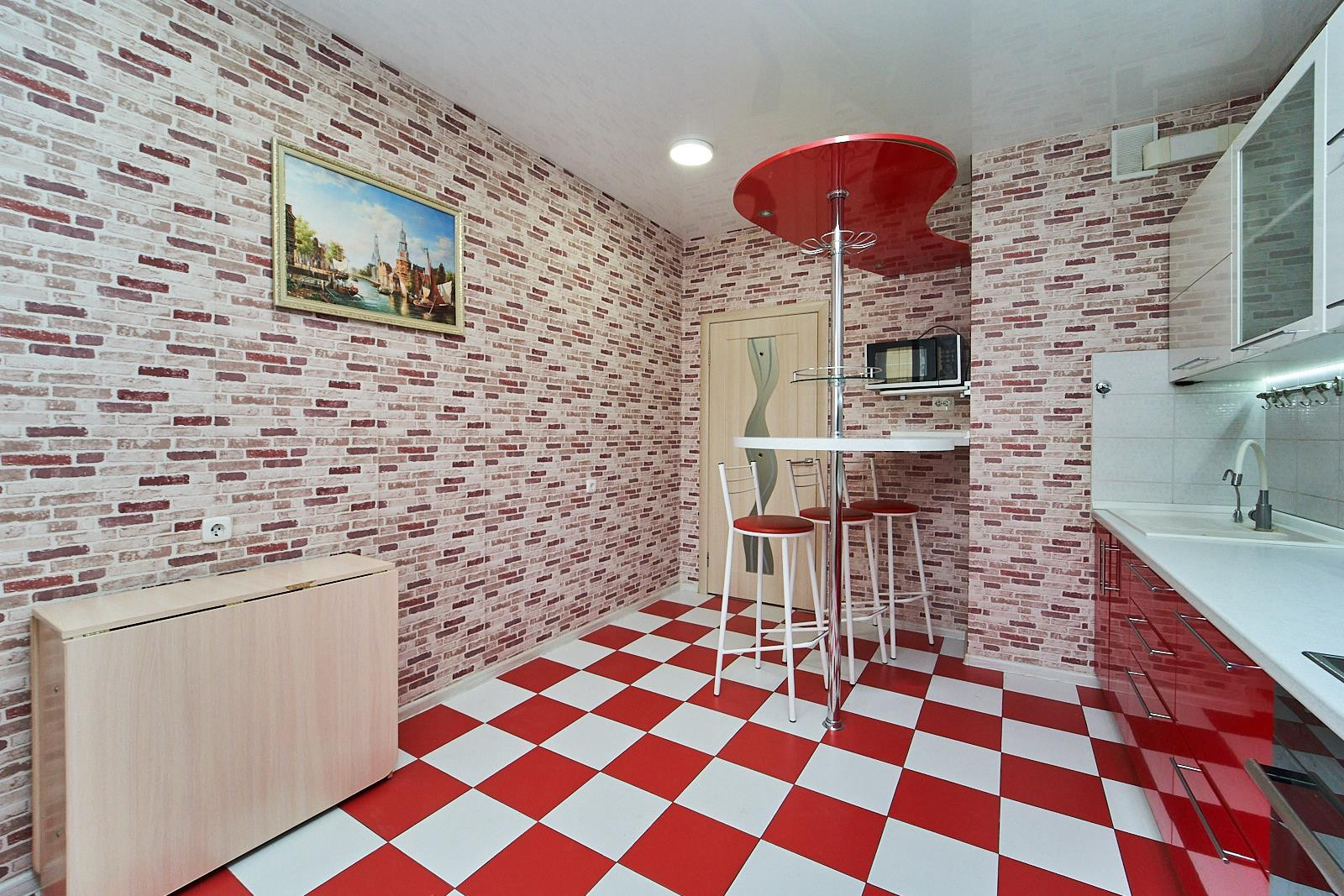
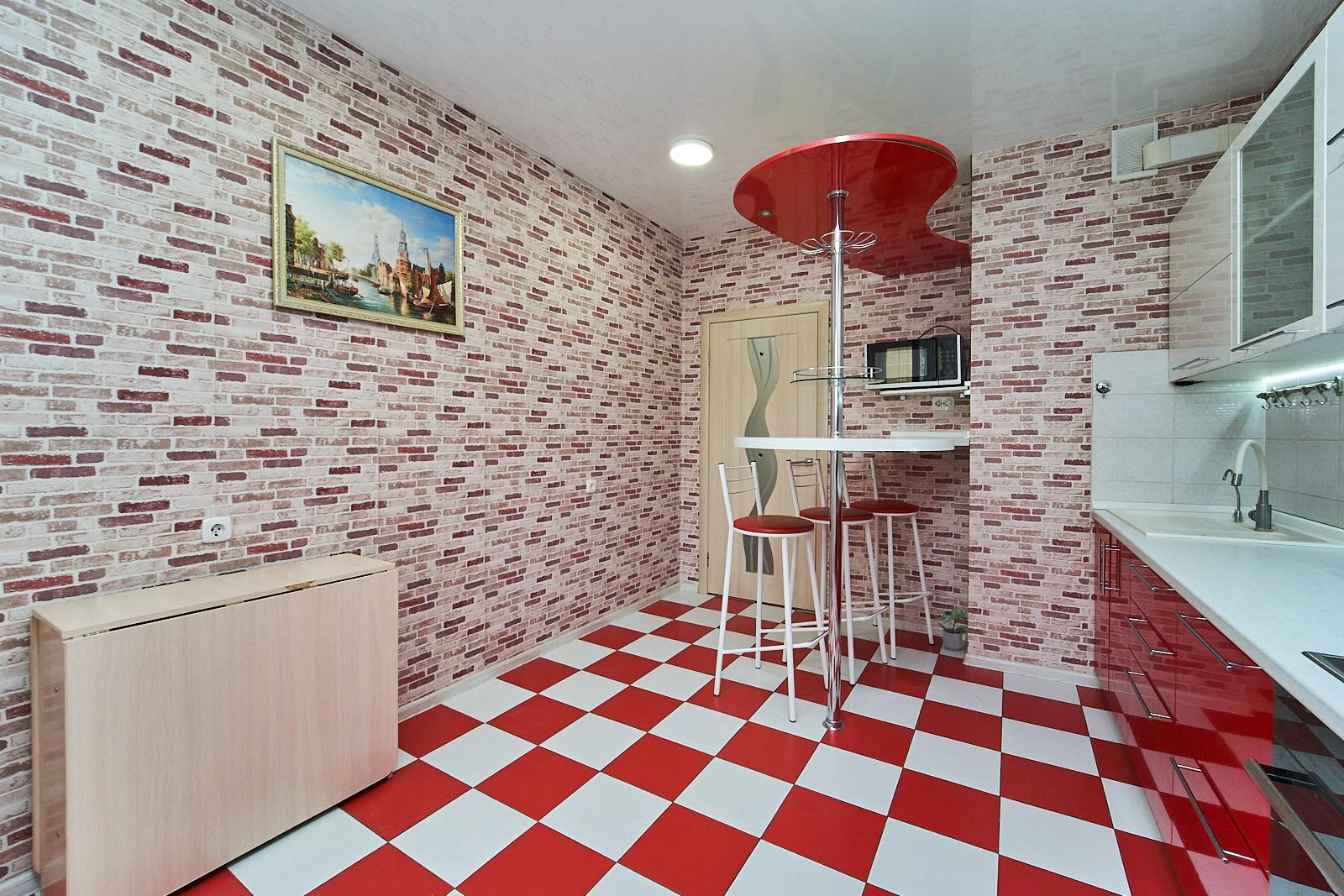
+ potted plant [932,607,968,652]
